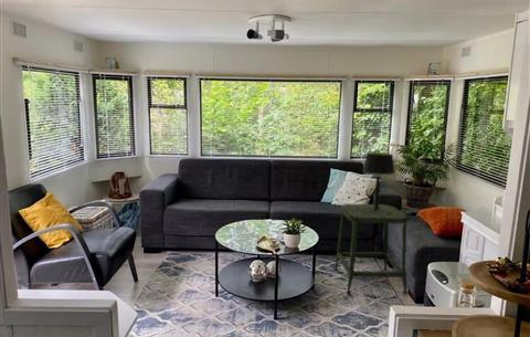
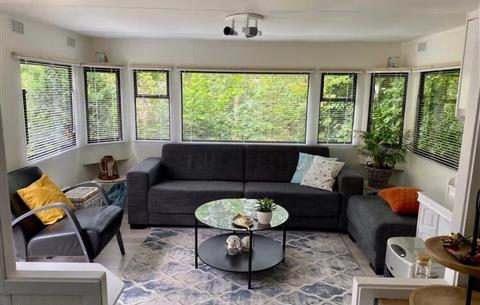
- table lamp [361,151,396,210]
- stool [332,203,409,295]
